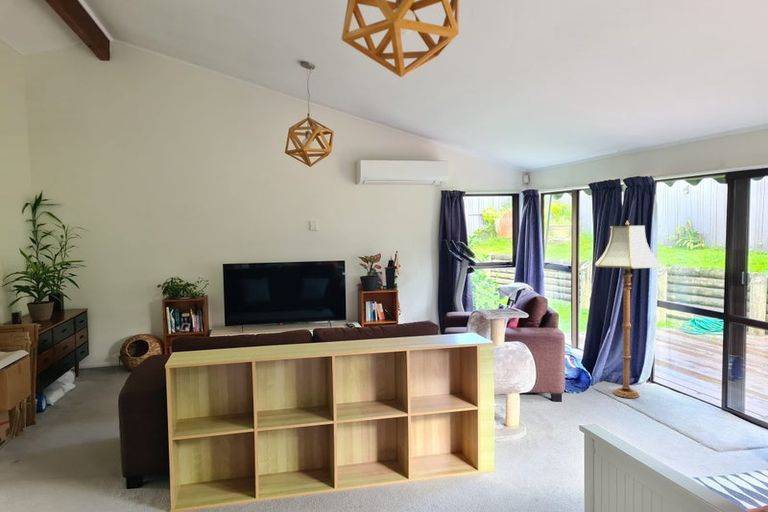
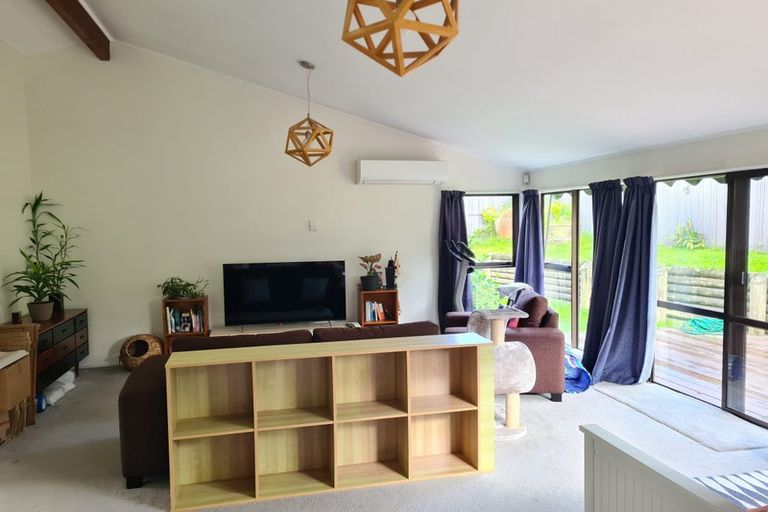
- floor lamp [594,220,663,399]
